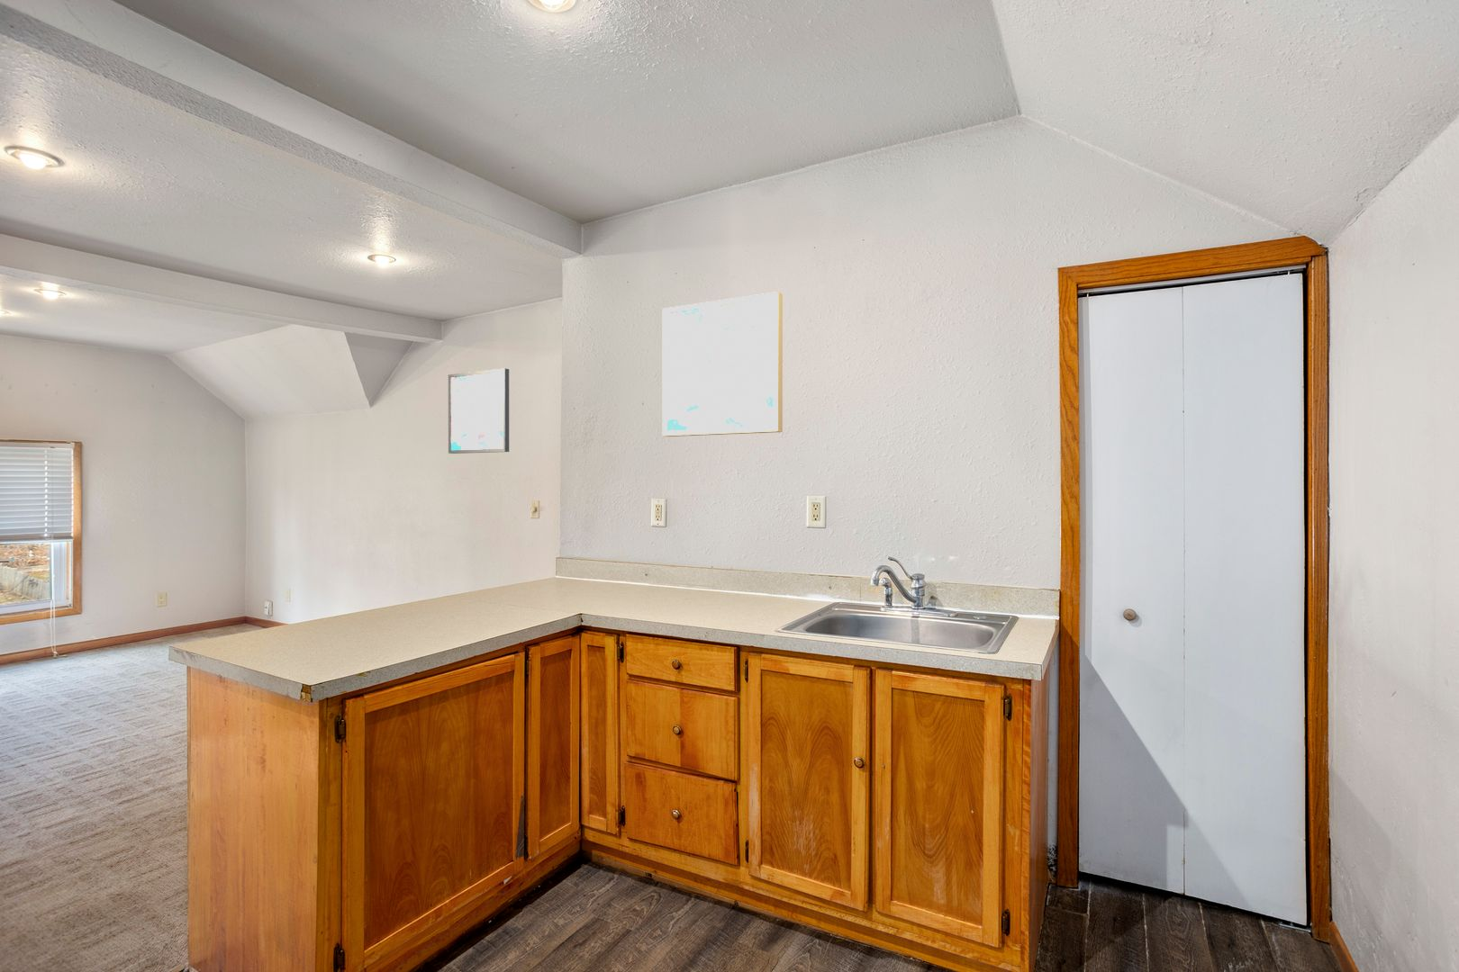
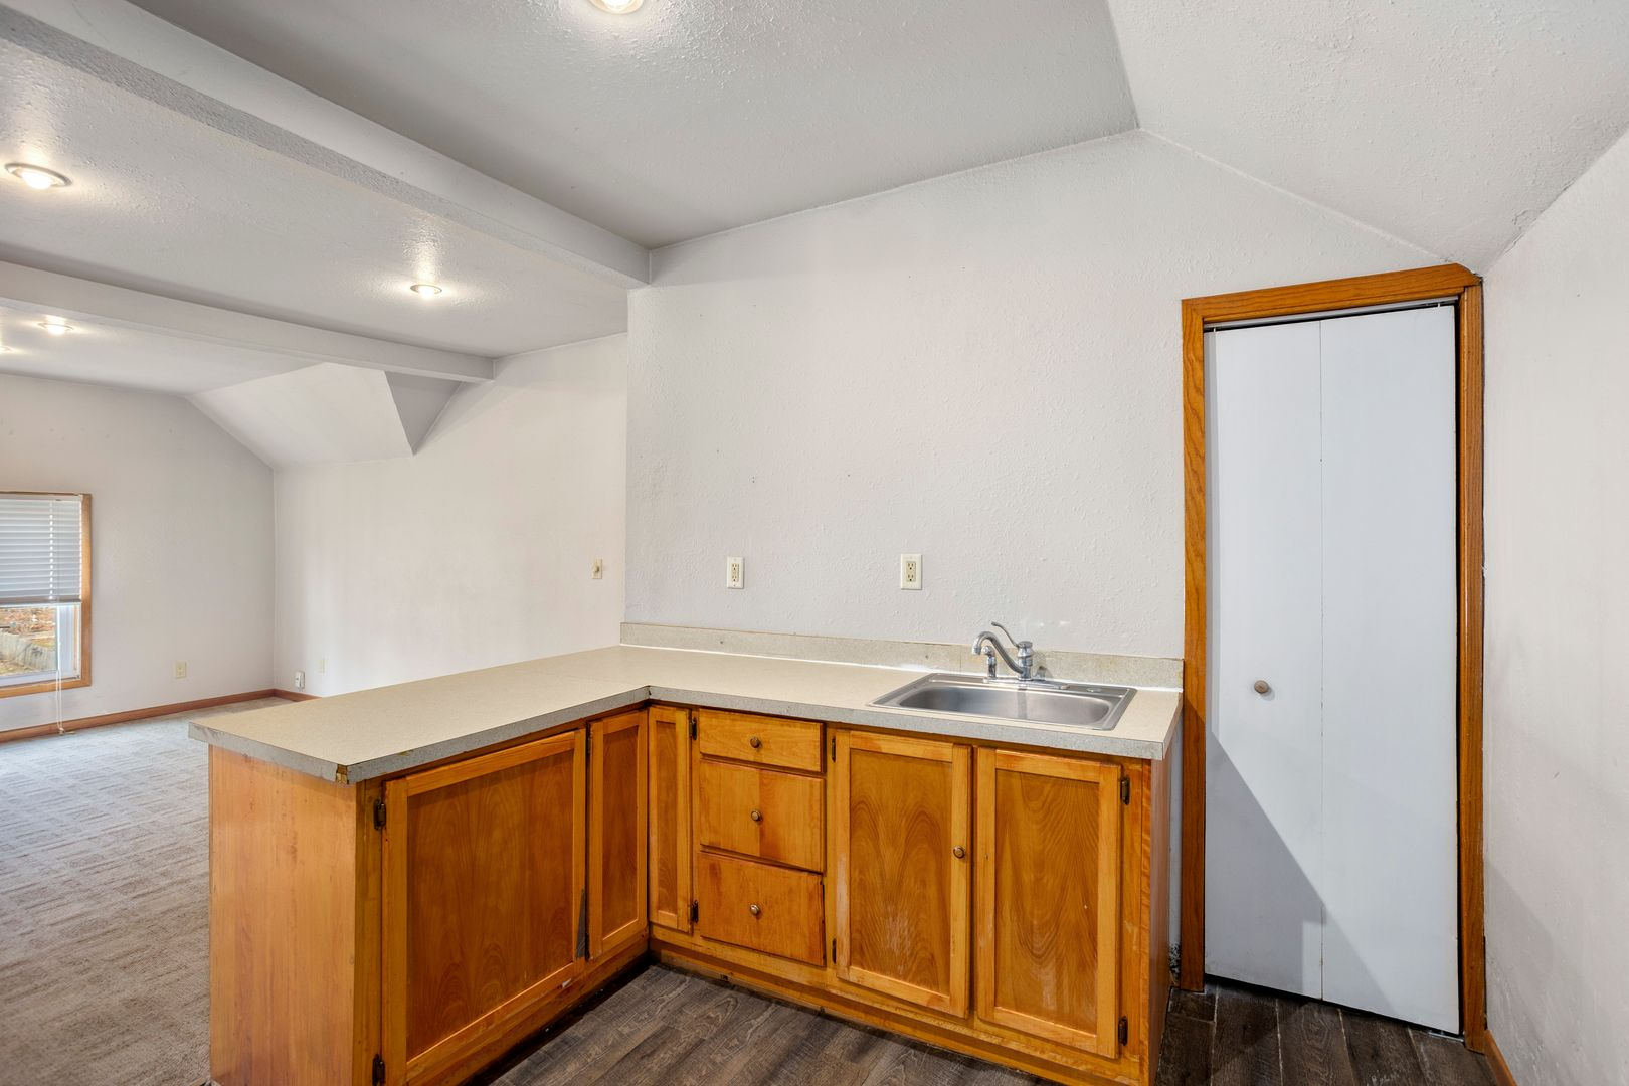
- wall art [447,367,510,455]
- wall art [662,291,784,437]
